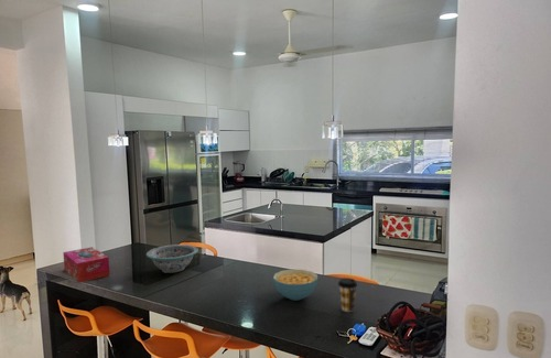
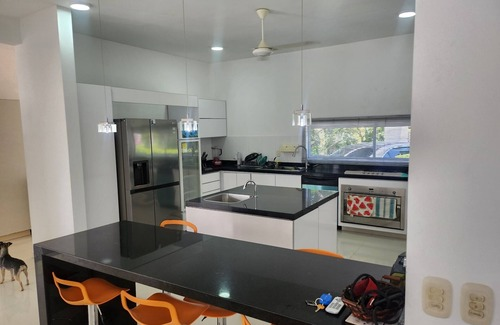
- cereal bowl [272,268,318,302]
- tissue box [62,247,111,283]
- coffee cup [337,276,358,313]
- decorative bowl [145,243,199,274]
